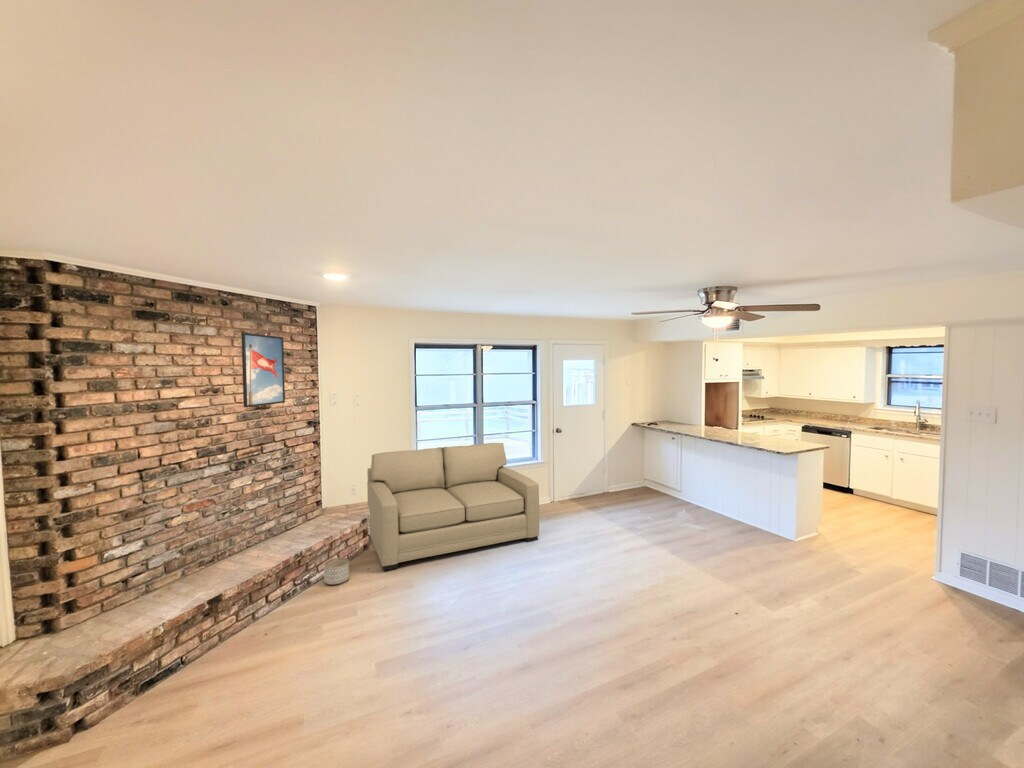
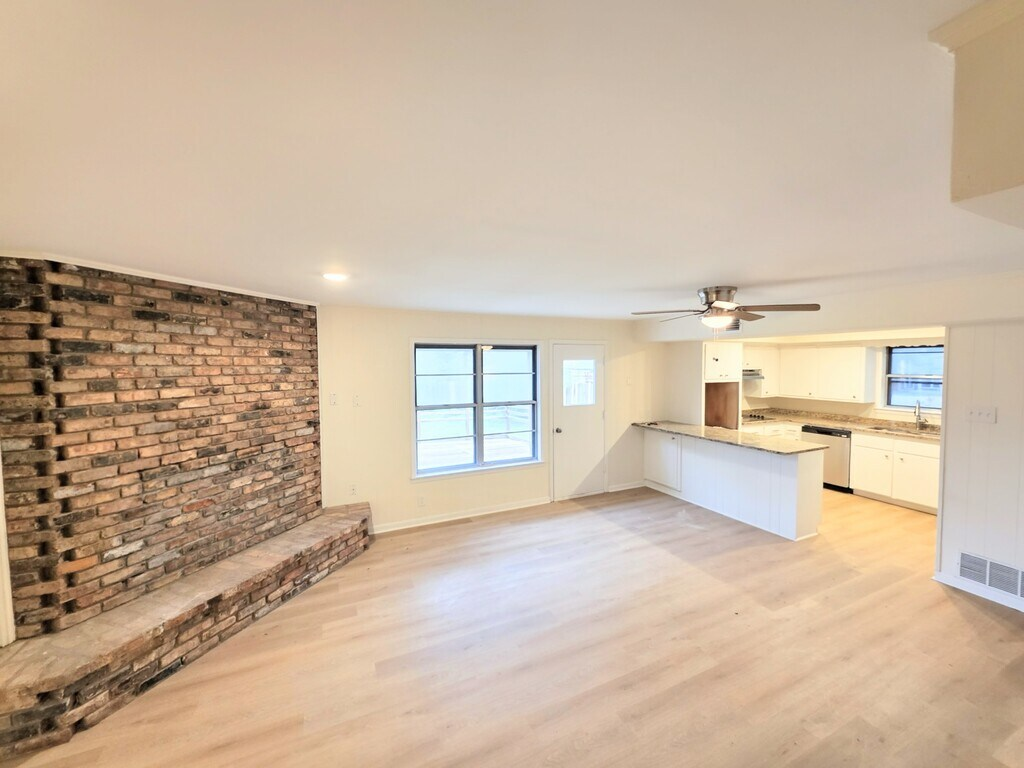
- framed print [240,332,286,408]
- sofa [366,442,540,571]
- planter [323,557,350,586]
